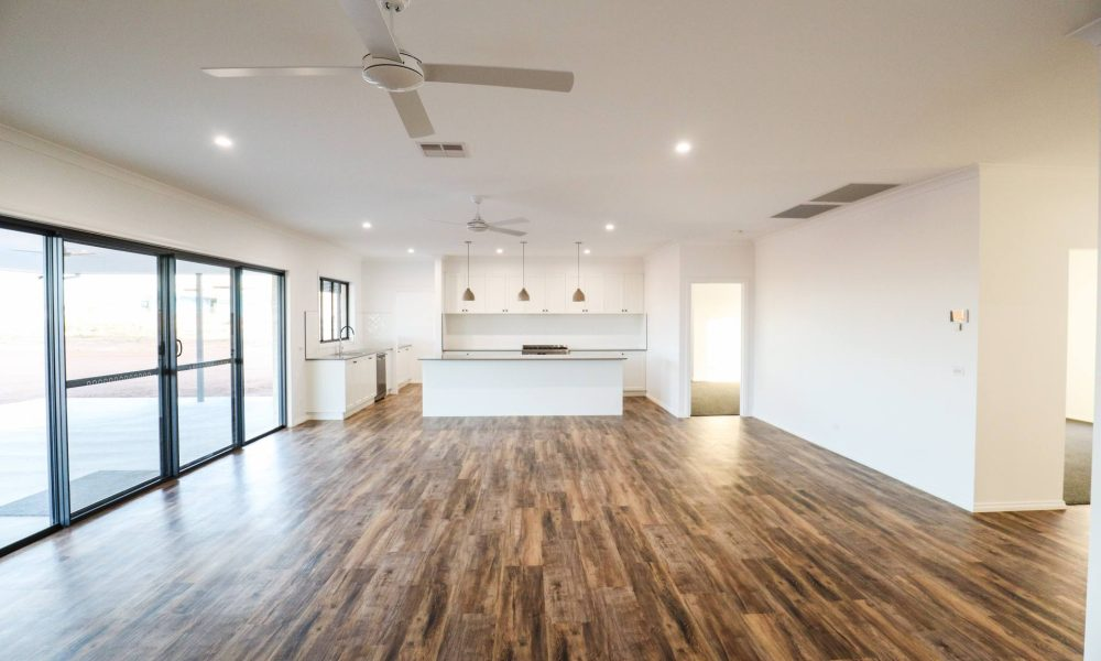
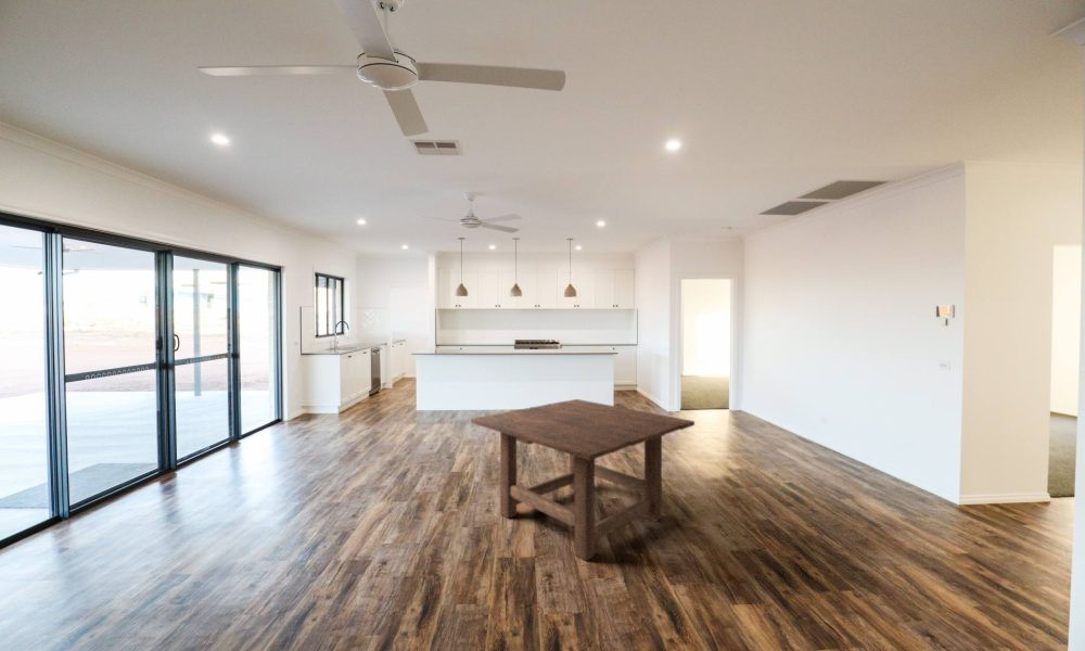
+ dining table [470,398,695,562]
